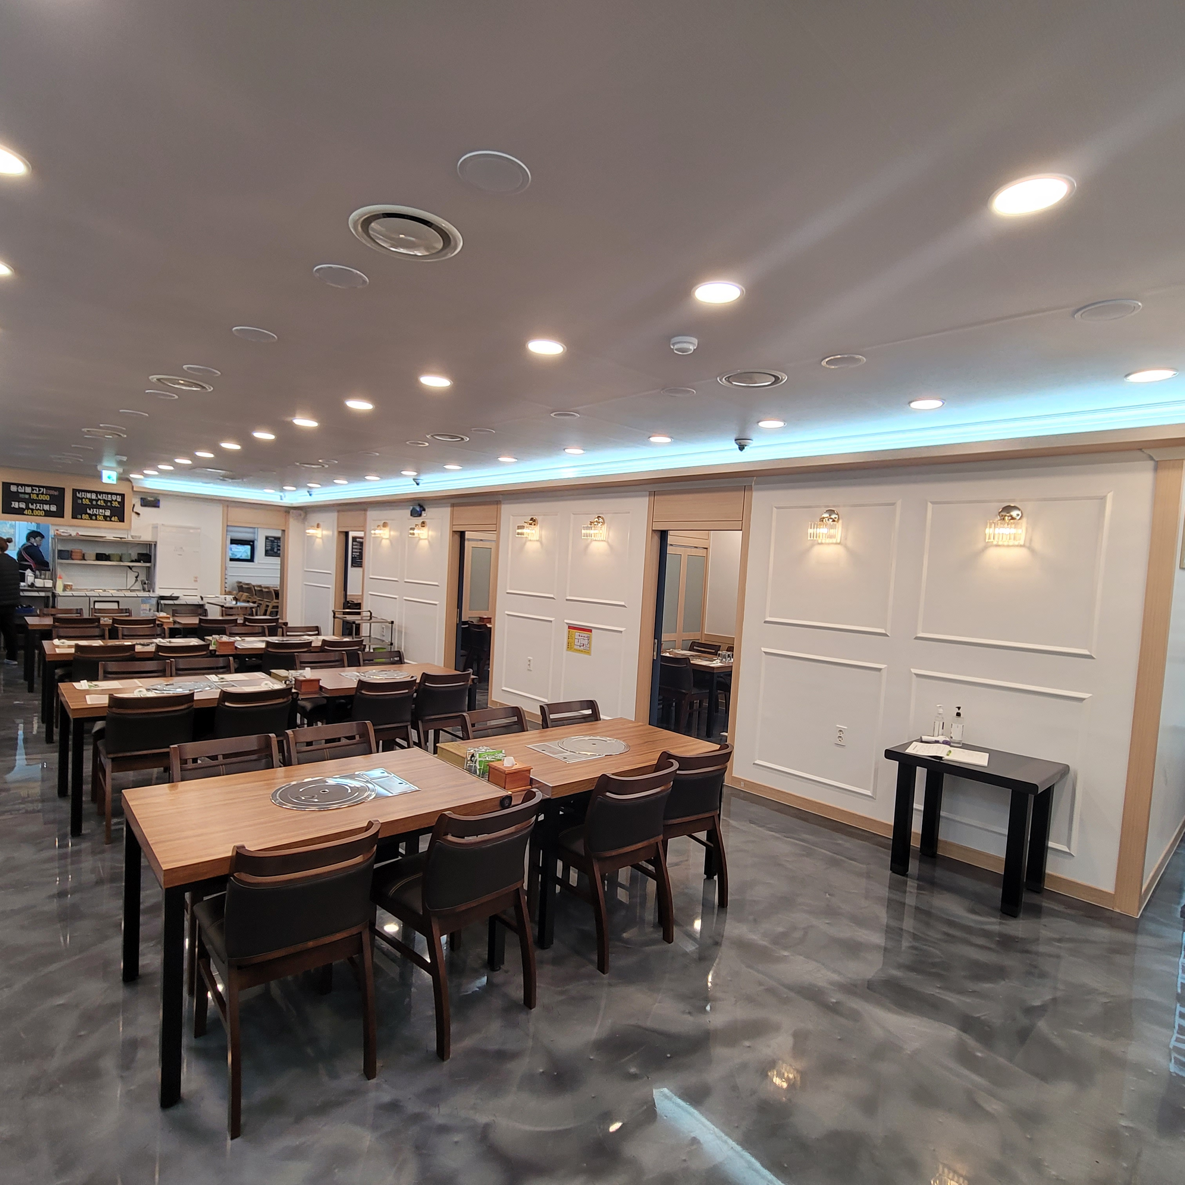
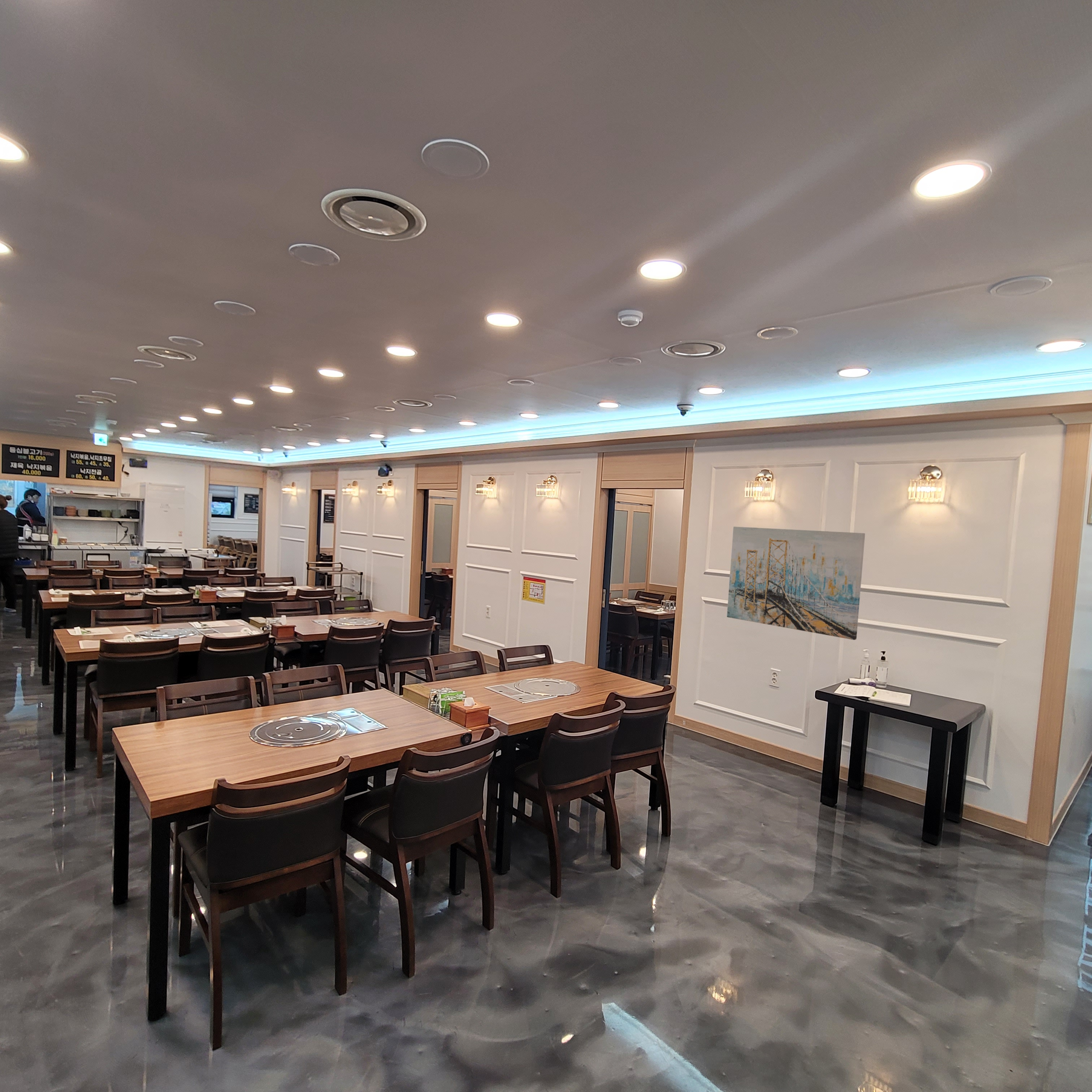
+ wall art [727,526,866,640]
